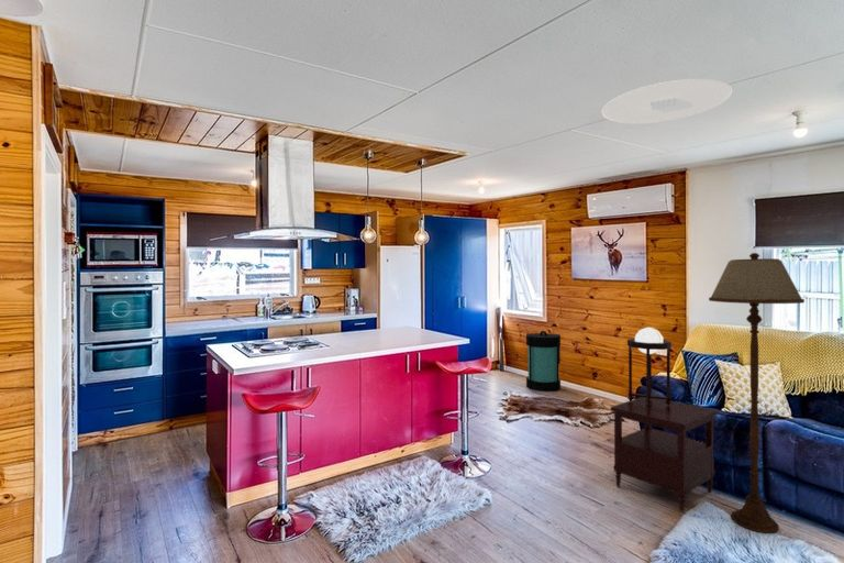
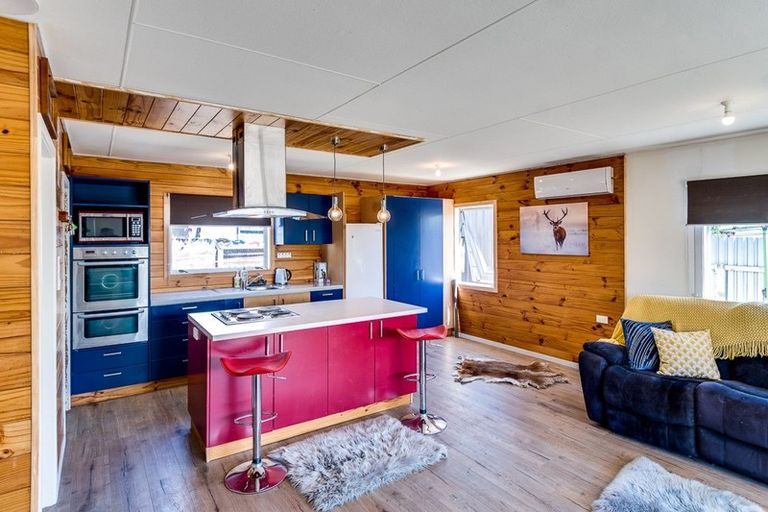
- lantern [525,330,562,393]
- table lamp [626,324,673,407]
- side table [610,397,719,512]
- ceiling light [601,78,734,124]
- floor lamp [708,252,806,534]
